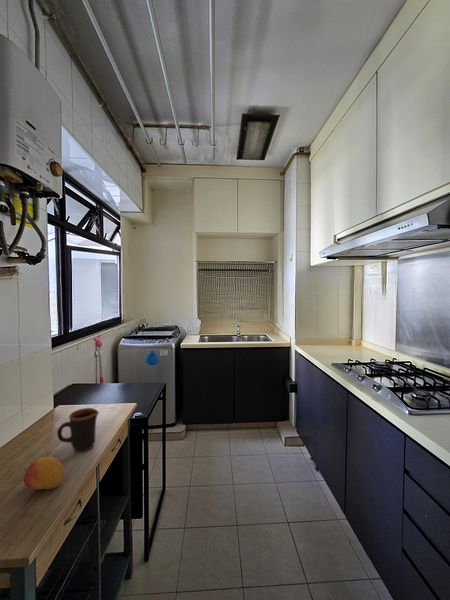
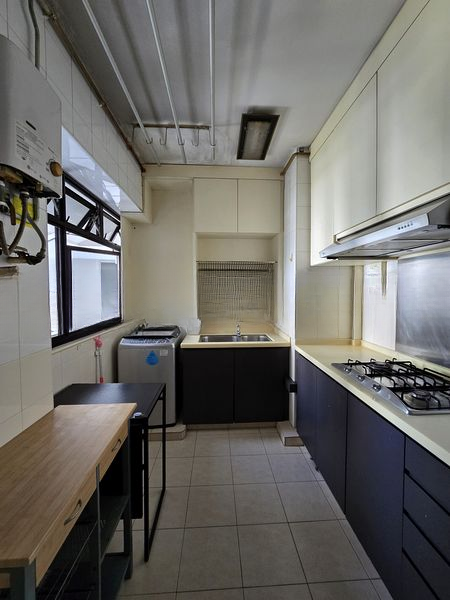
- mug [56,407,100,453]
- fruit [23,456,65,491]
